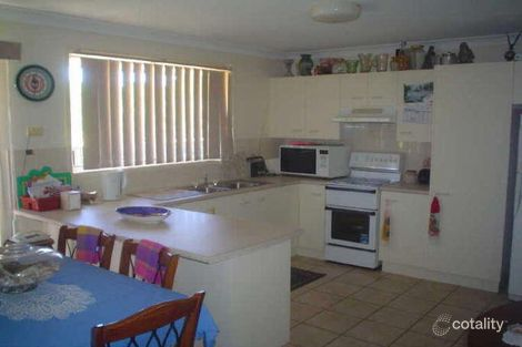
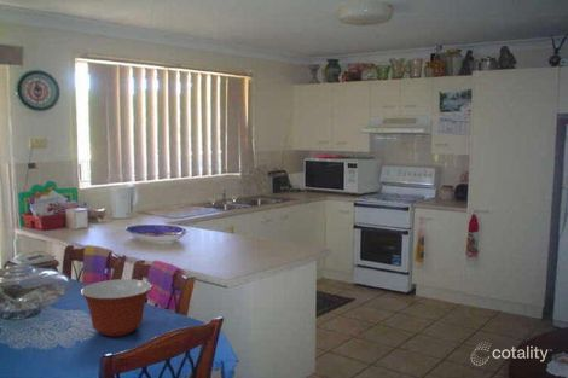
+ mixing bowl [80,278,153,337]
